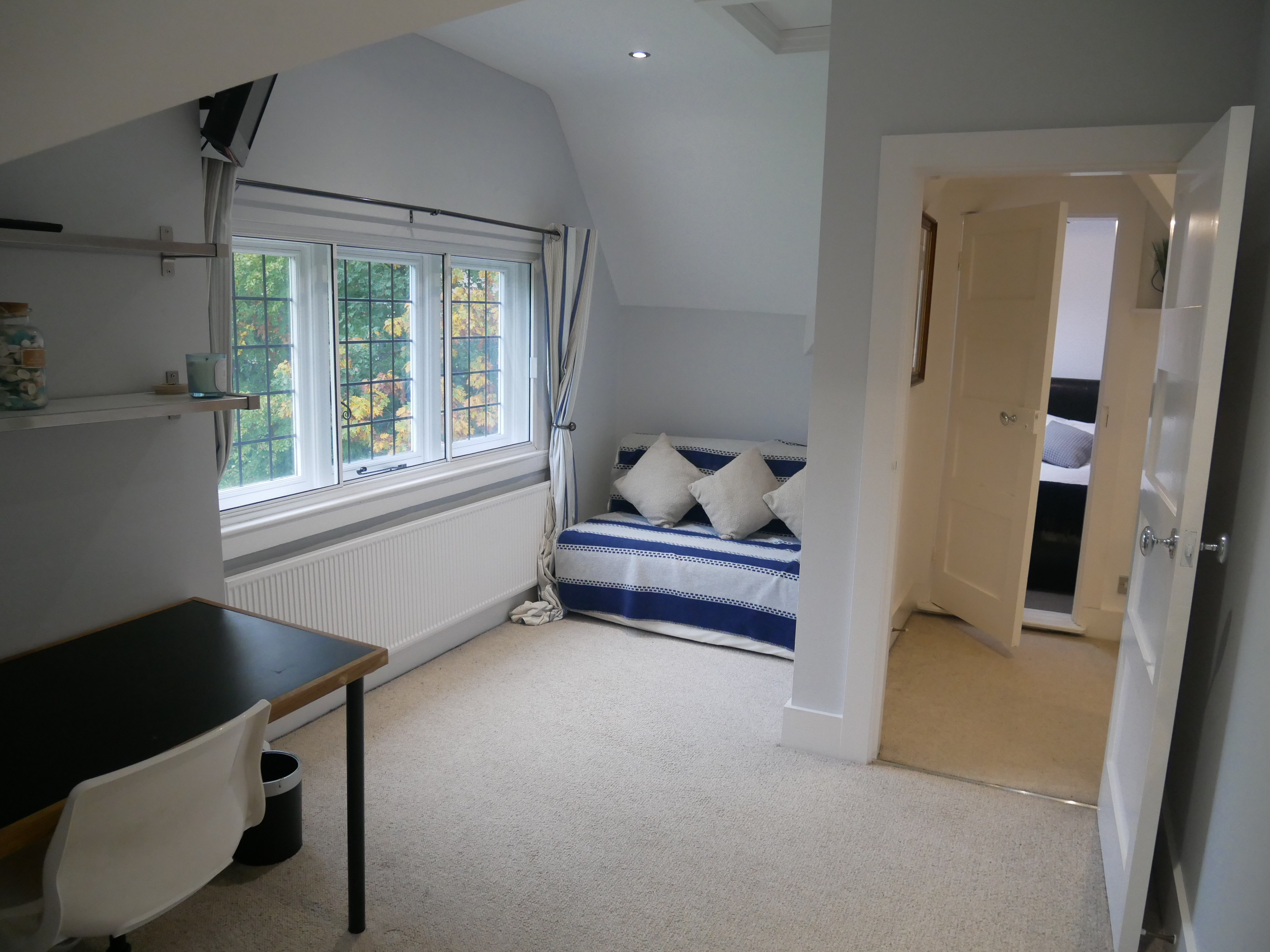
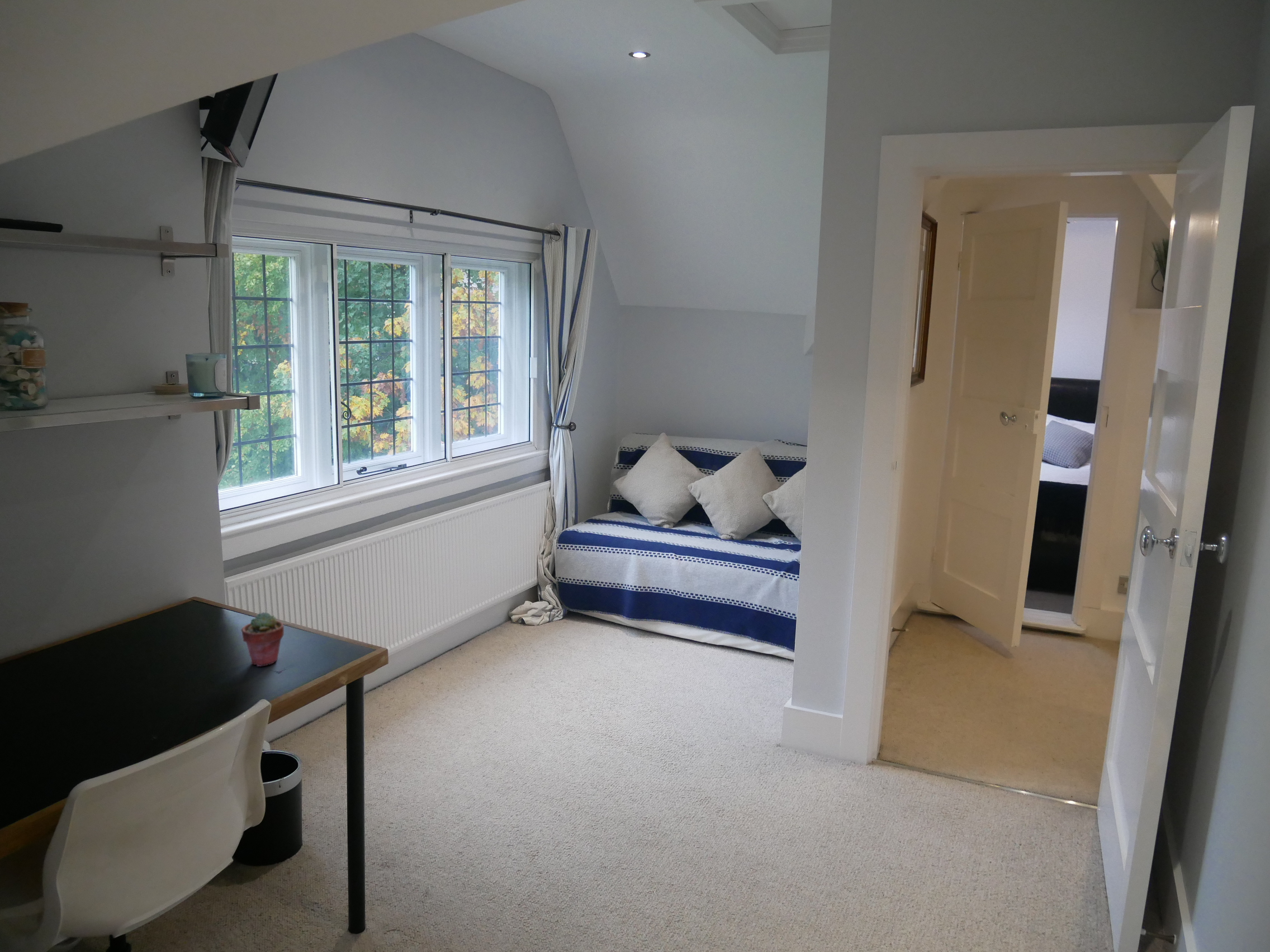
+ potted succulent [241,611,285,667]
